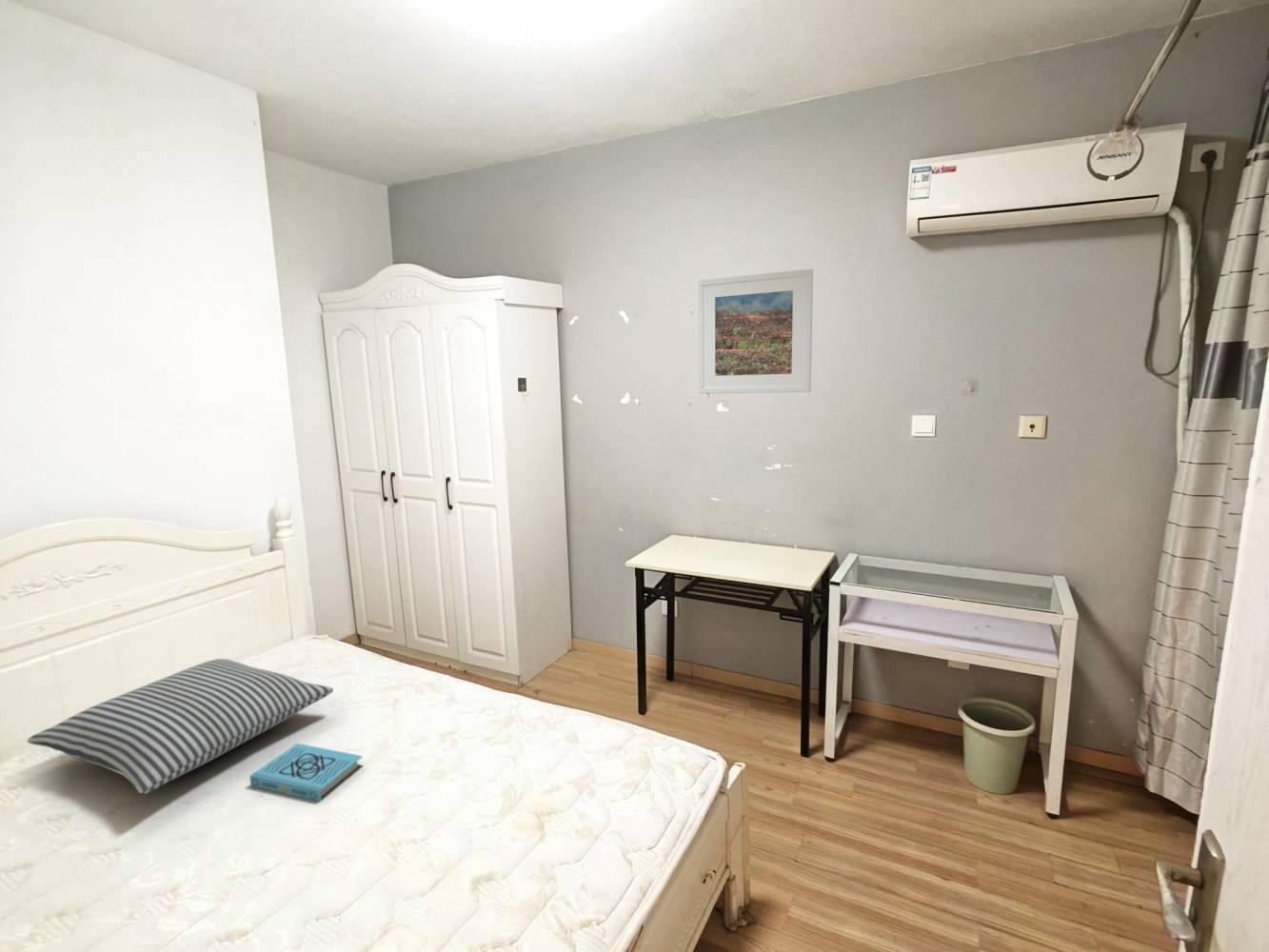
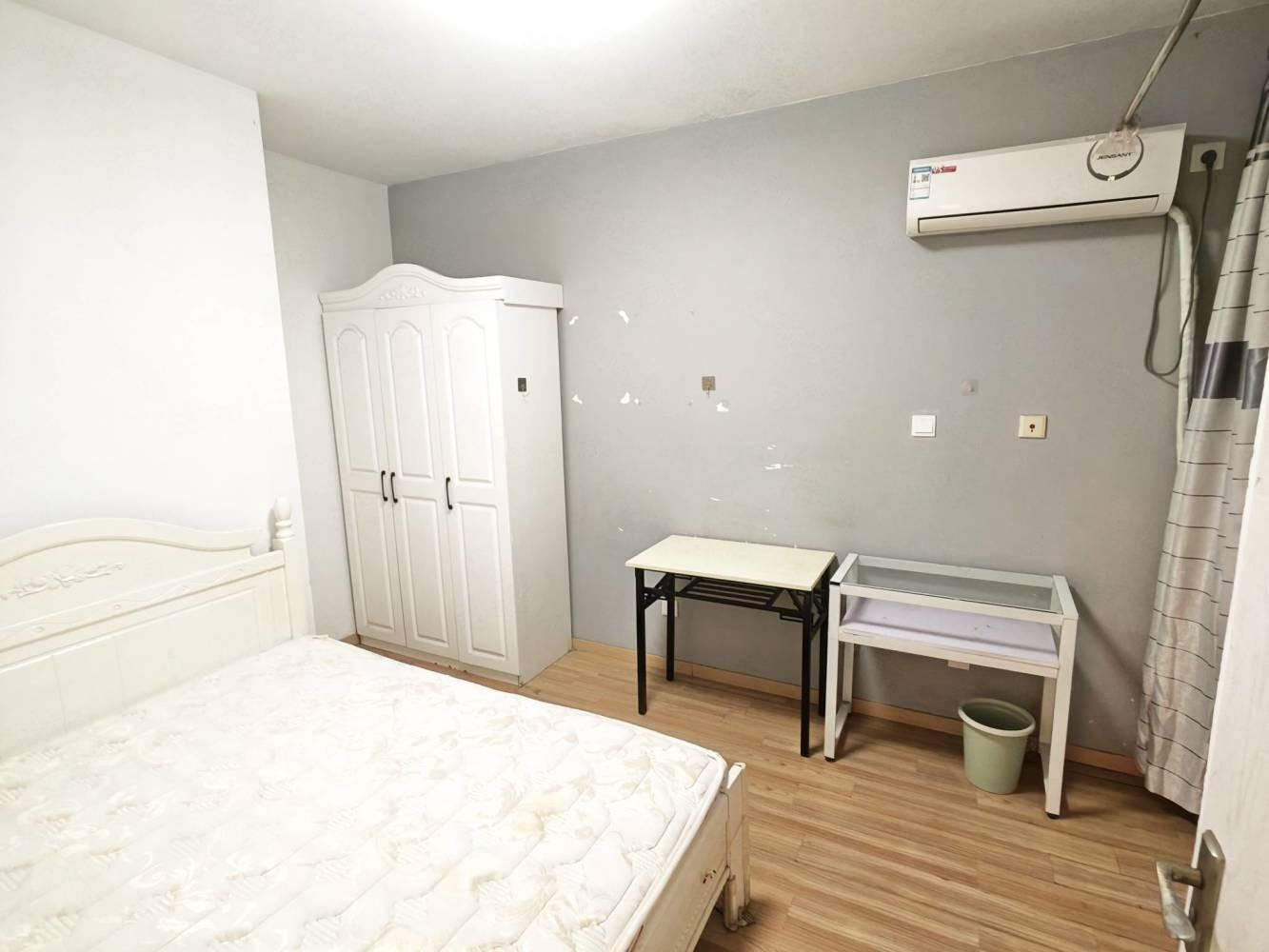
- pillow [26,658,334,795]
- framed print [697,268,814,394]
- book [249,743,364,803]
